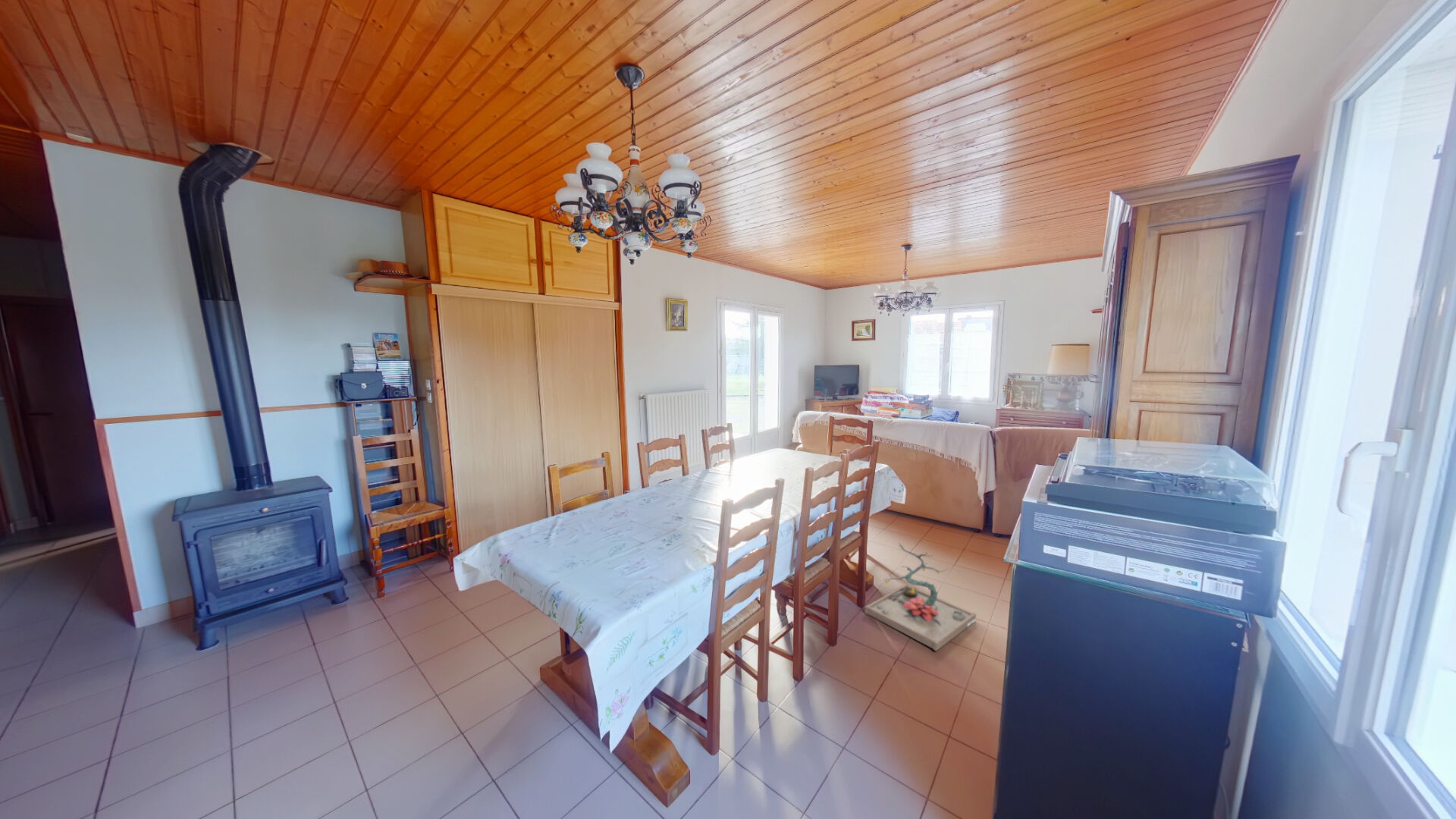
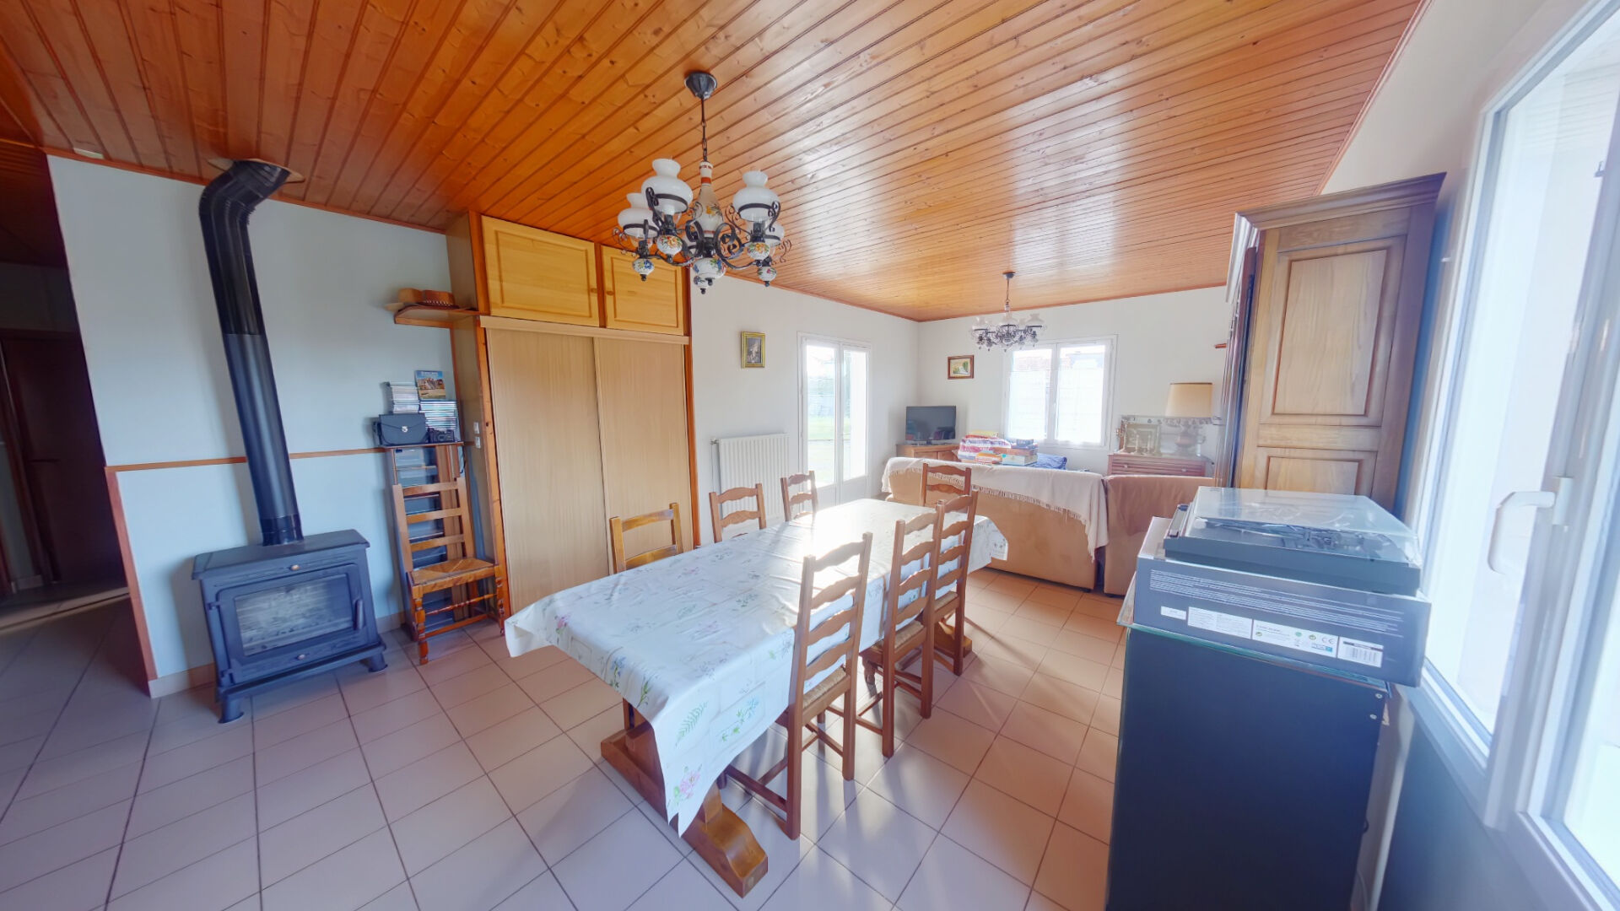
- decorative plant [864,543,977,652]
